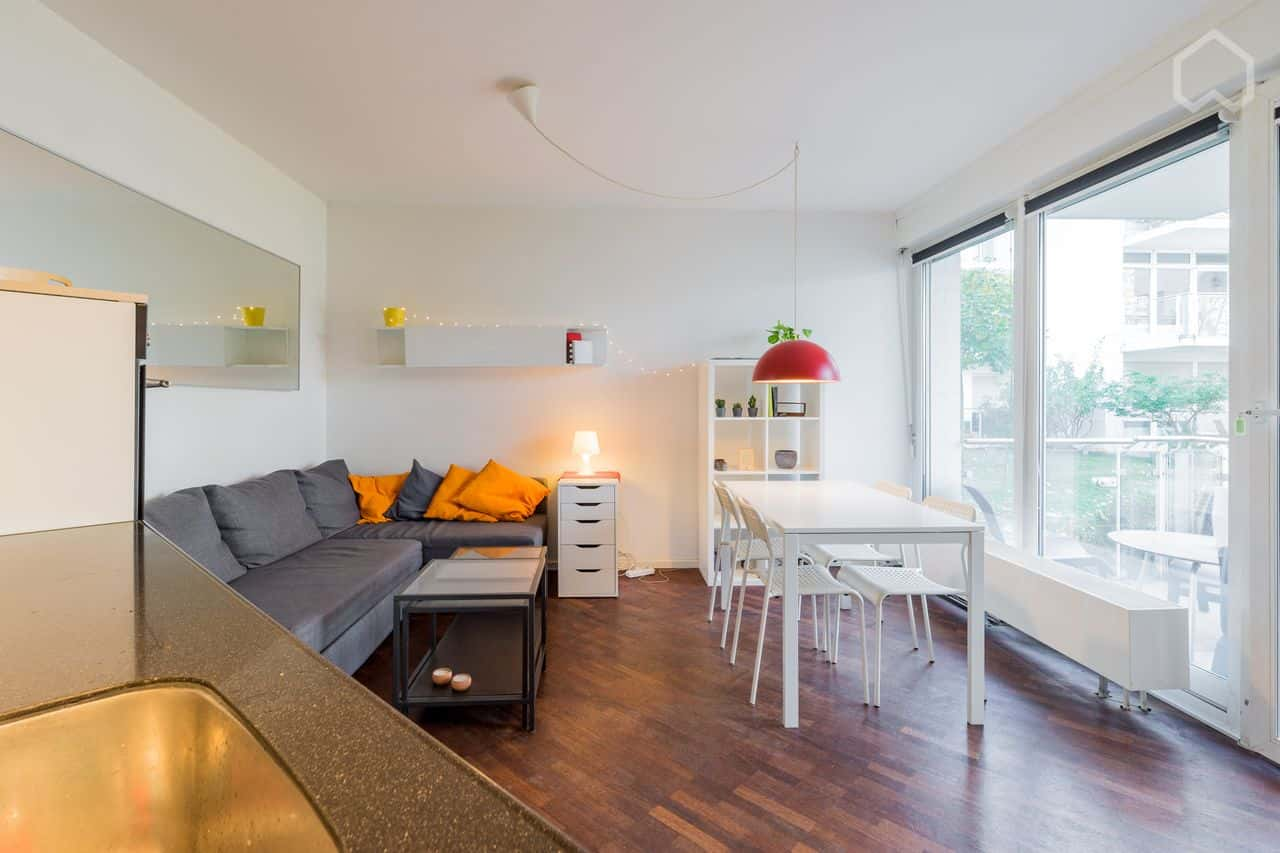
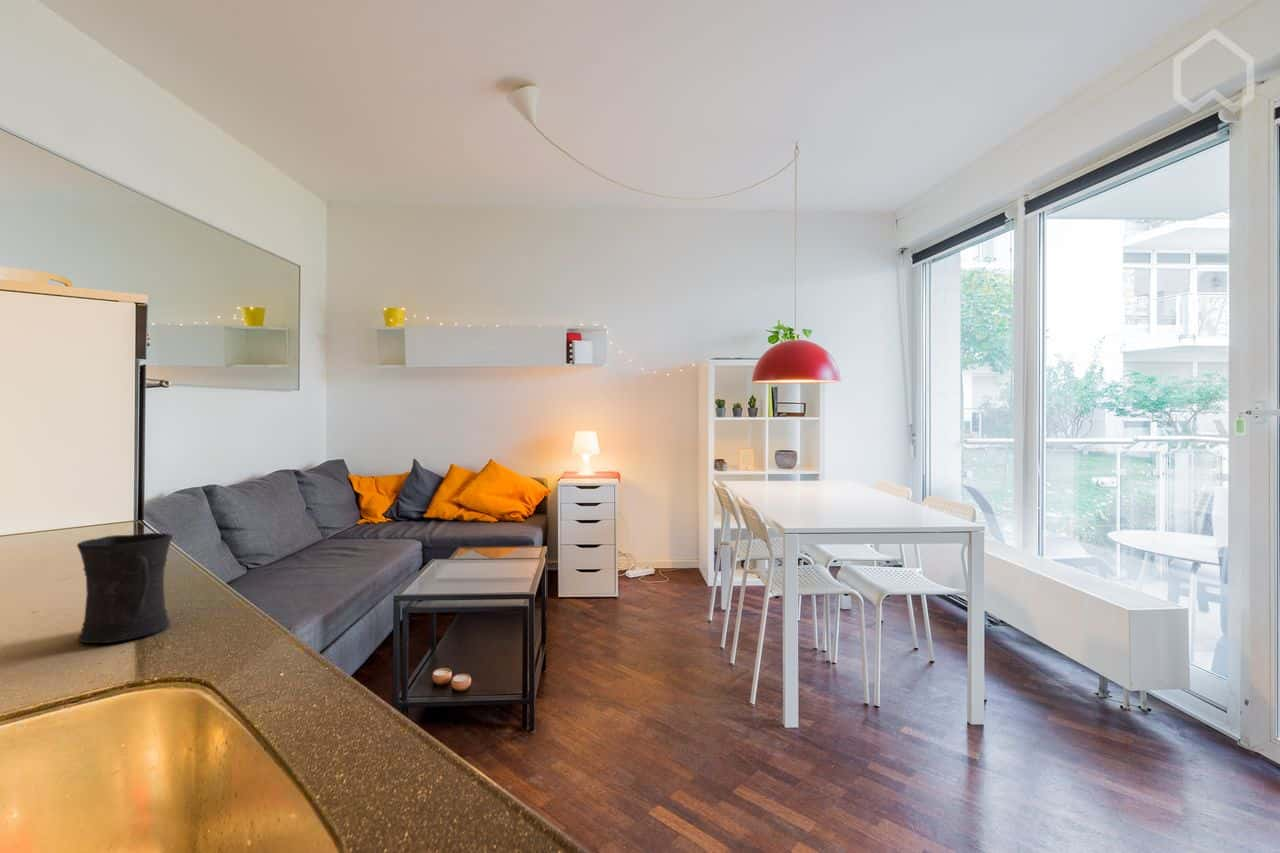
+ mug [76,532,174,644]
